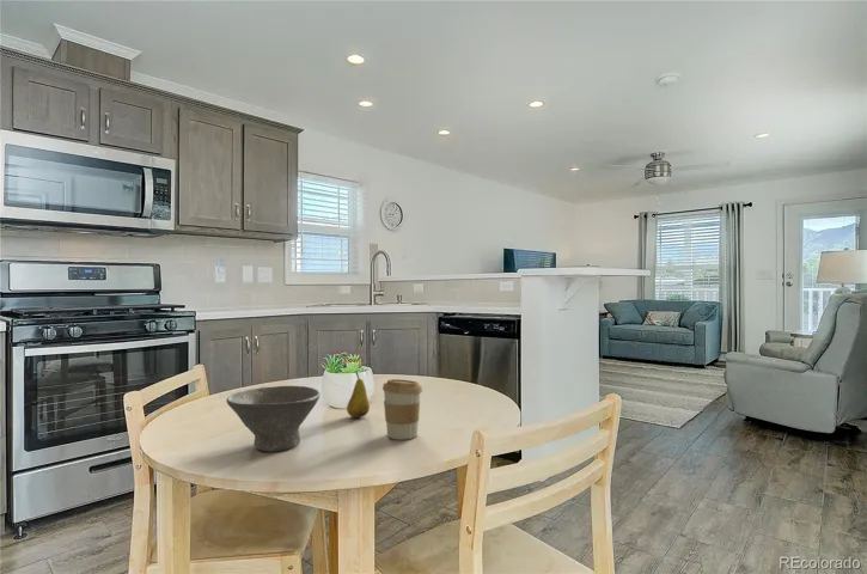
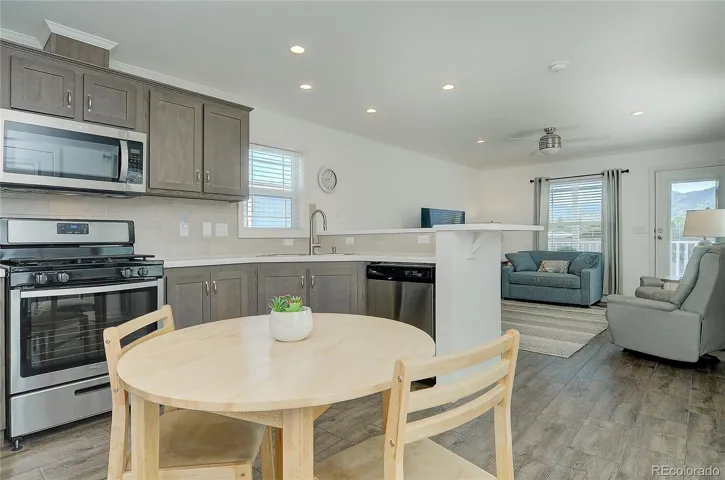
- coffee cup [381,378,423,441]
- bowl [226,385,322,452]
- fruit [346,371,371,419]
